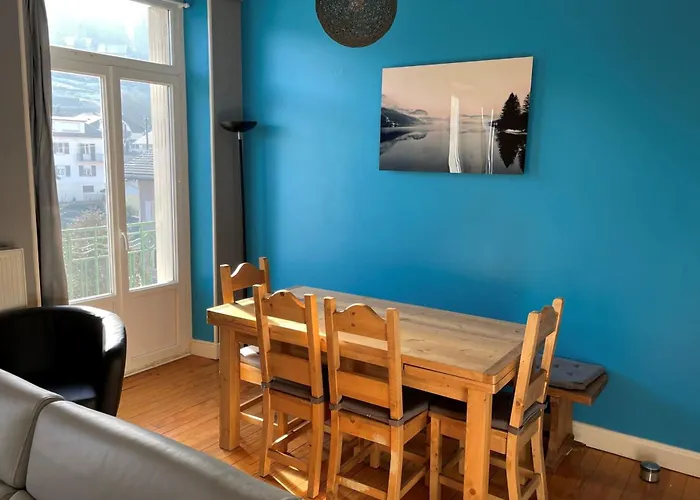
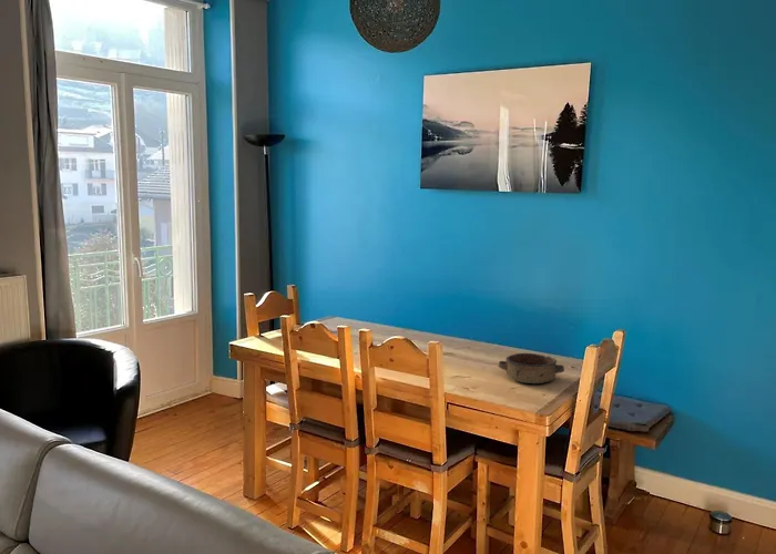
+ bowl [498,352,565,384]
